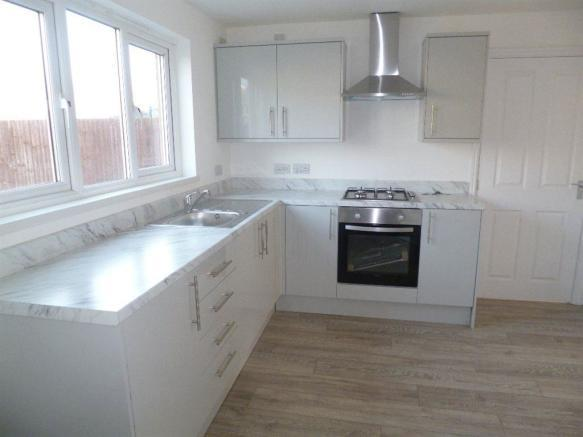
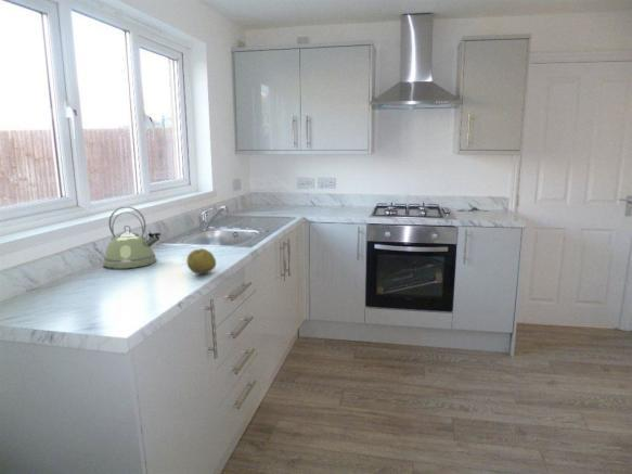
+ fruit [185,247,217,276]
+ kettle [102,205,162,270]
